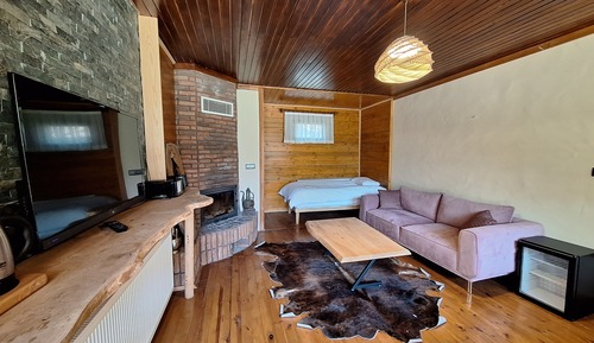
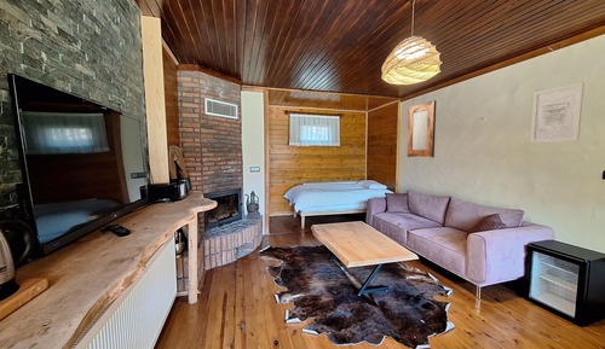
+ home mirror [407,99,437,158]
+ wall art [529,81,586,144]
